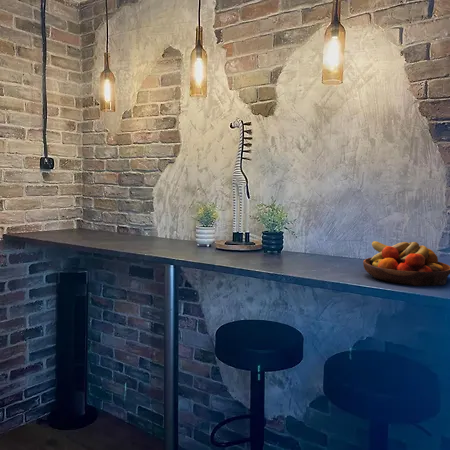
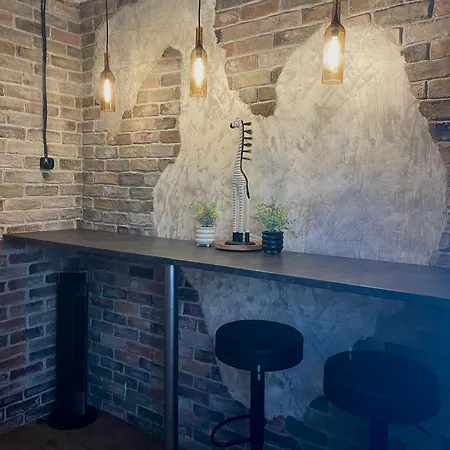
- fruit bowl [362,240,450,287]
